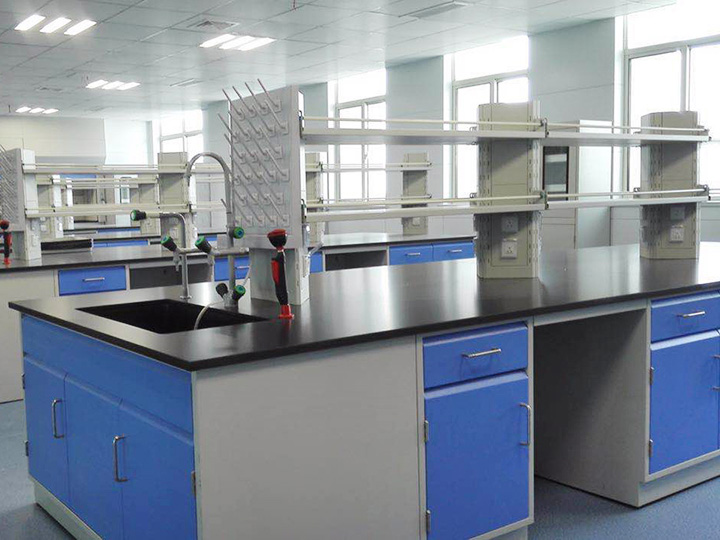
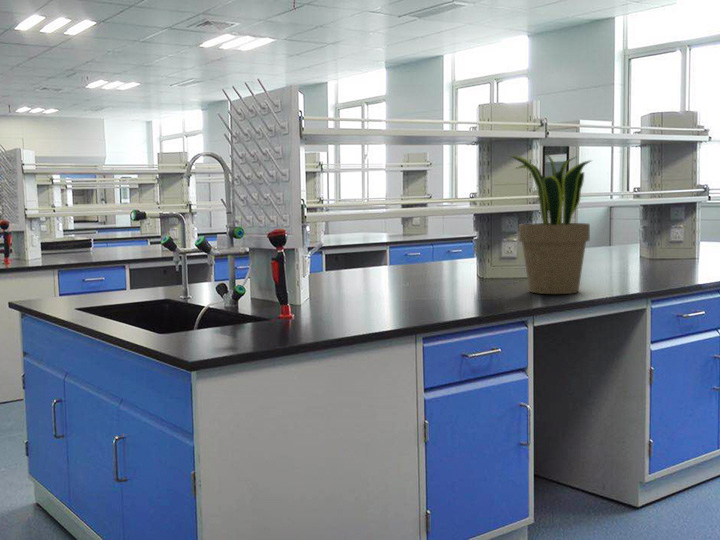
+ potted plant [508,151,593,295]
